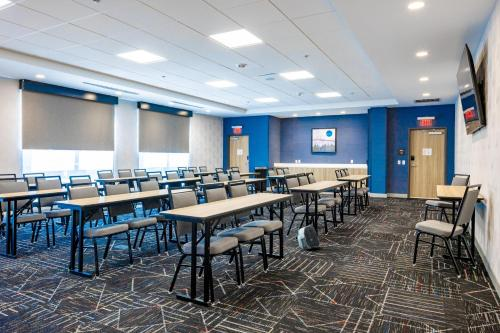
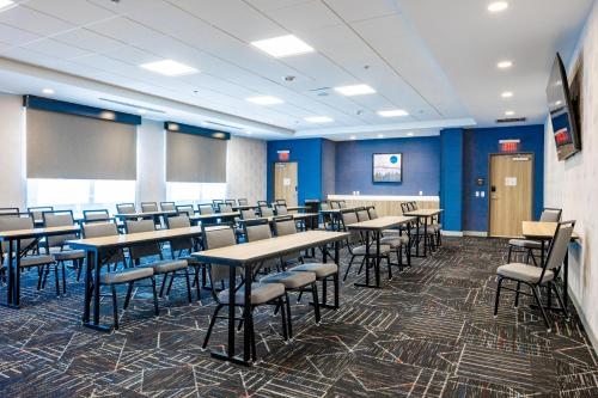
- backpack [297,225,321,251]
